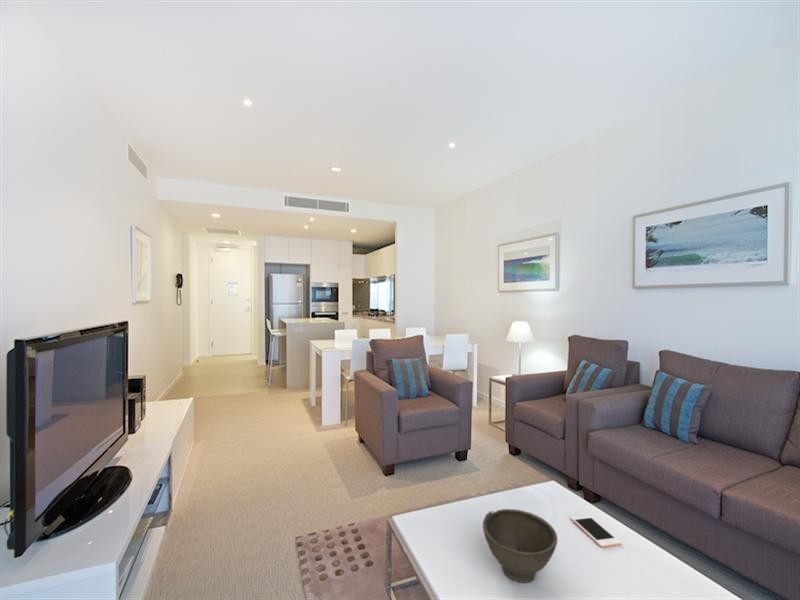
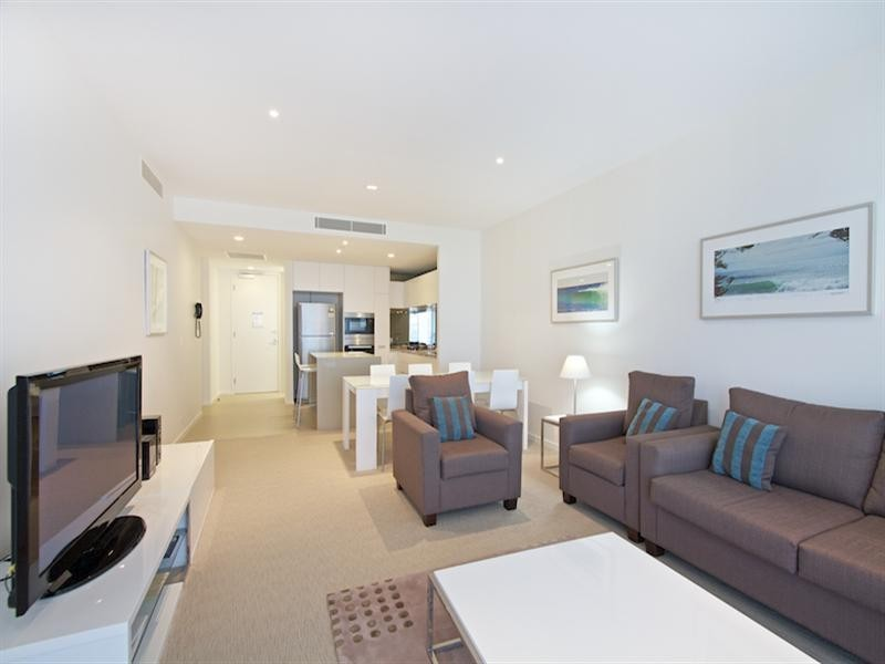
- cell phone [570,514,622,548]
- bowl [482,508,558,584]
